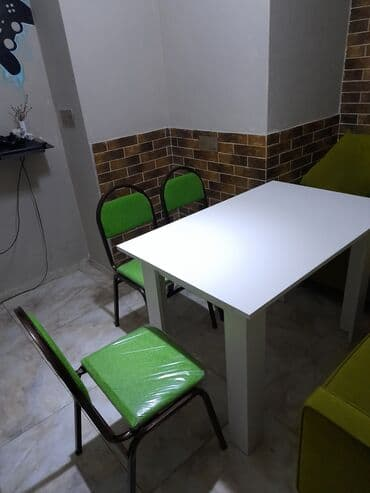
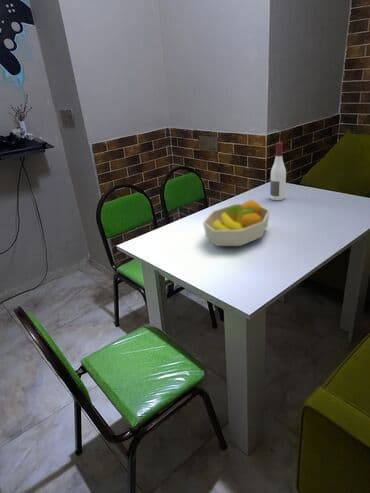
+ alcohol [269,141,287,201]
+ fruit bowl [202,199,271,247]
